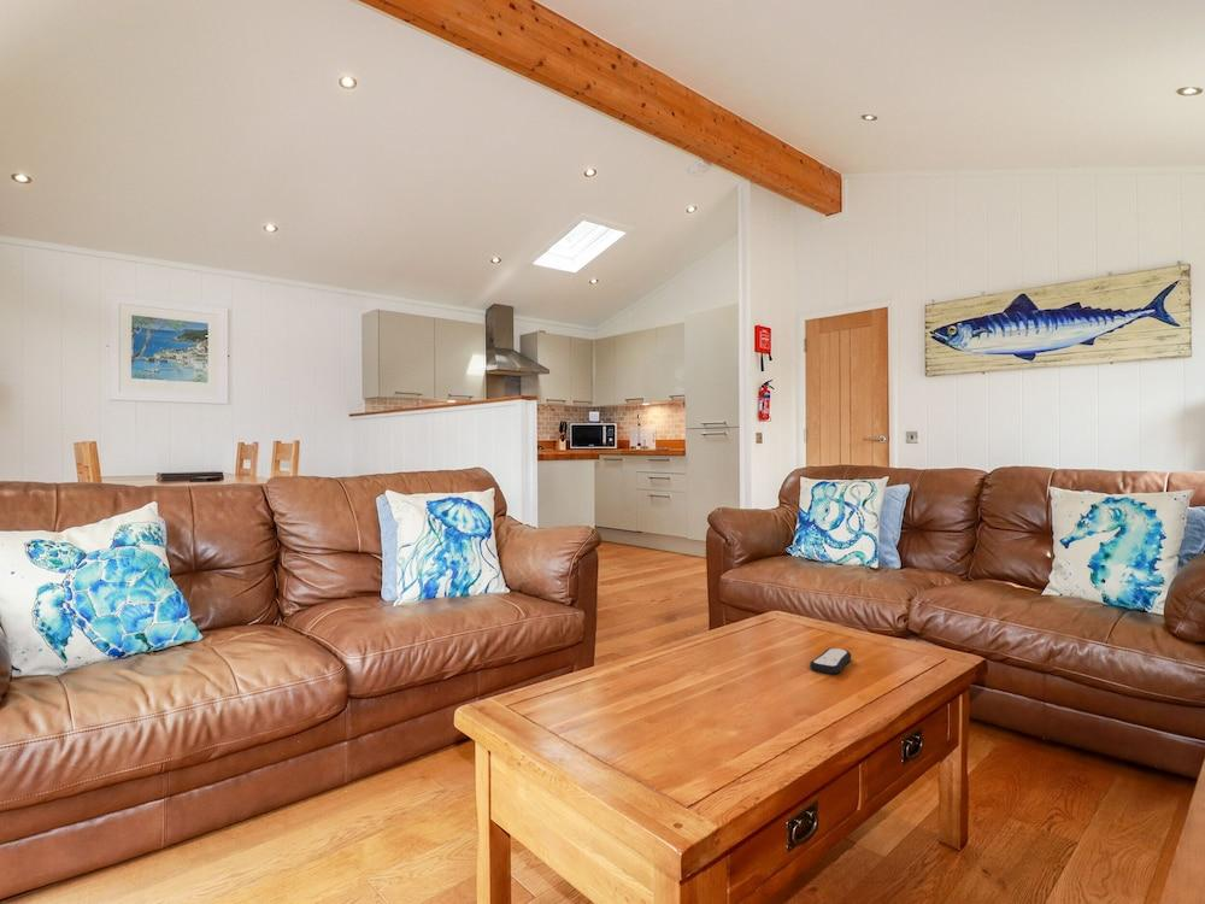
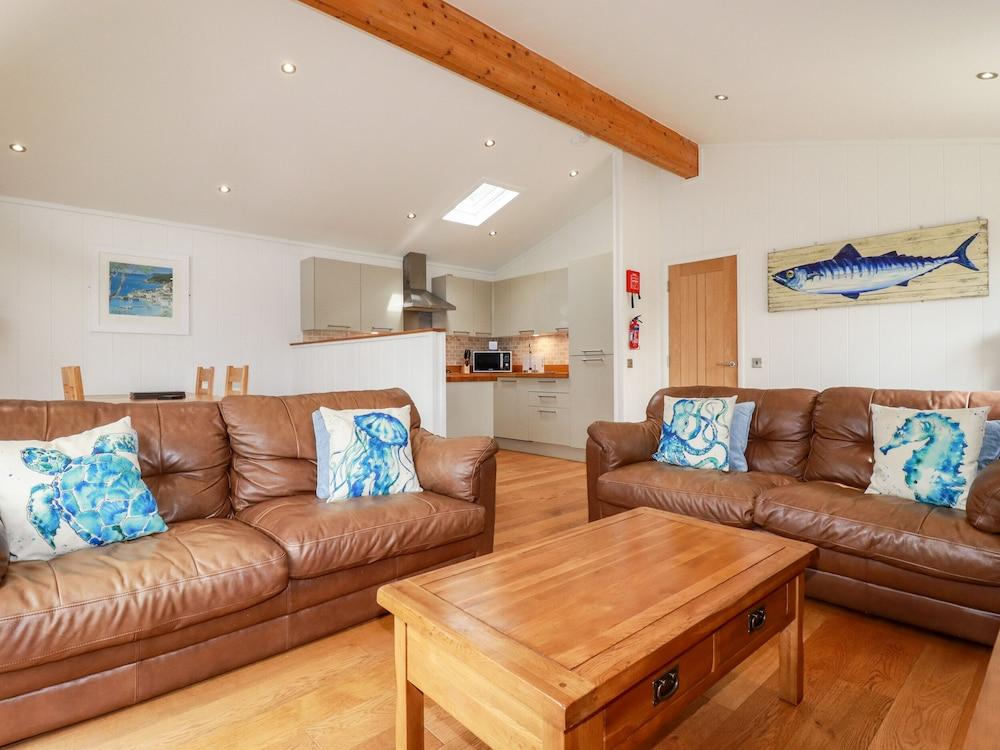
- remote control [809,647,852,675]
